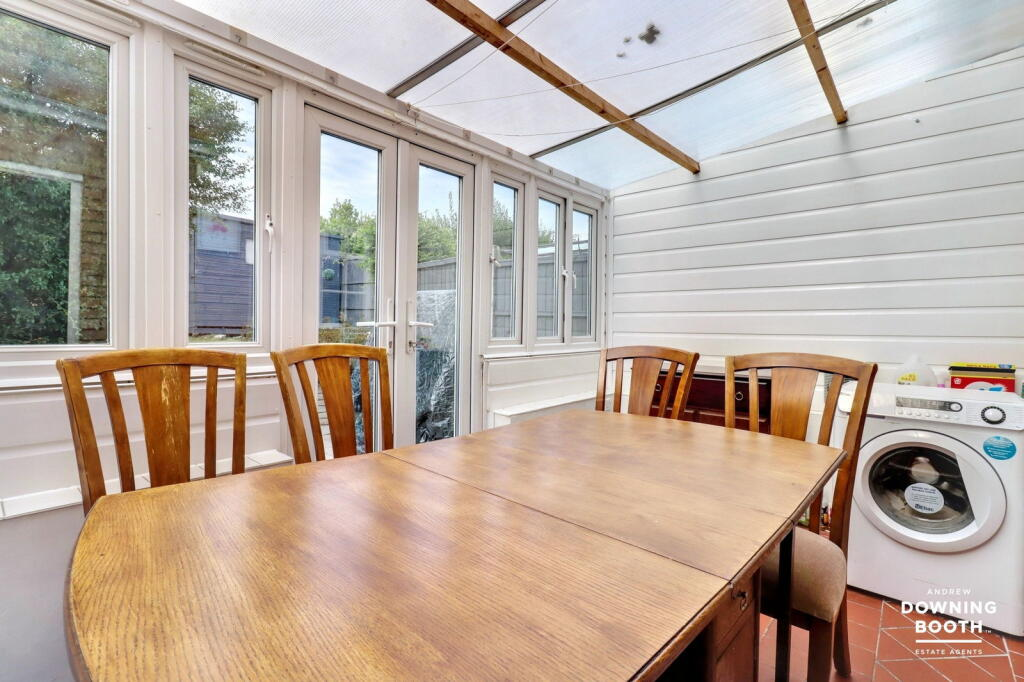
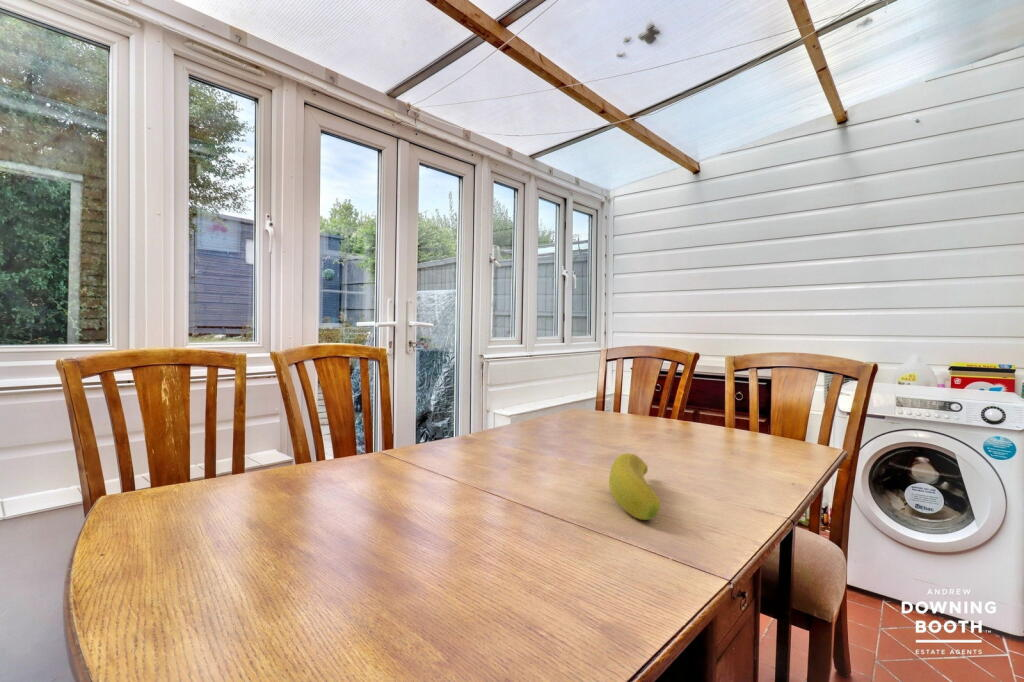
+ fruit [608,452,661,521]
